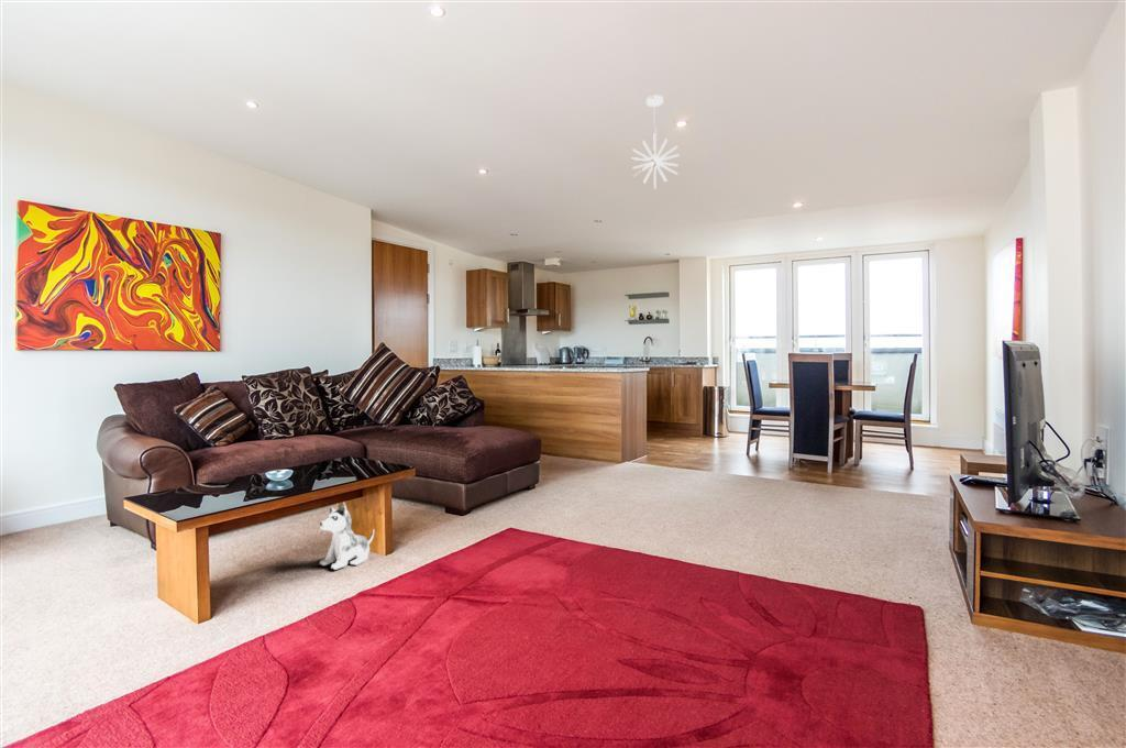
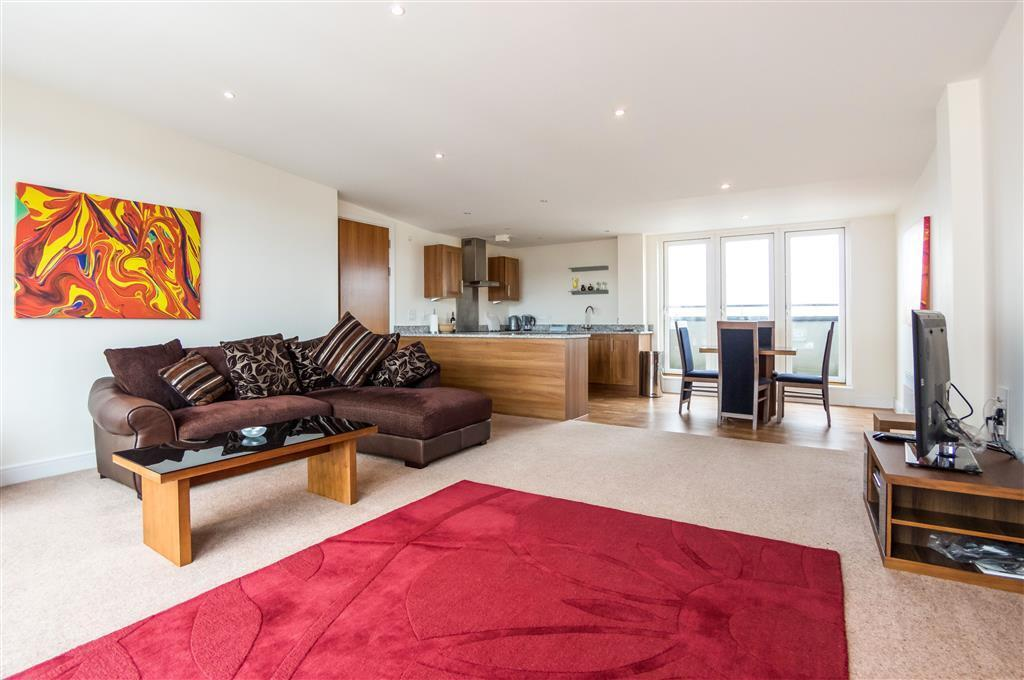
- pendant light [630,94,680,190]
- plush toy [319,501,375,571]
